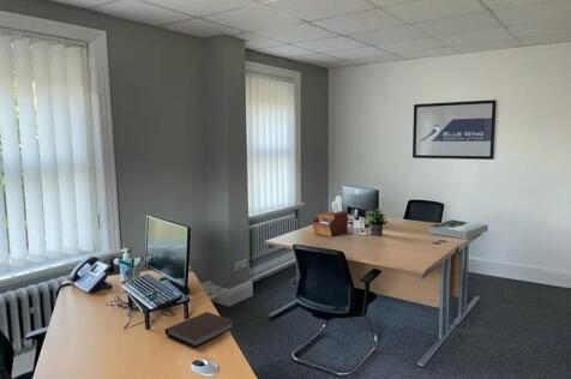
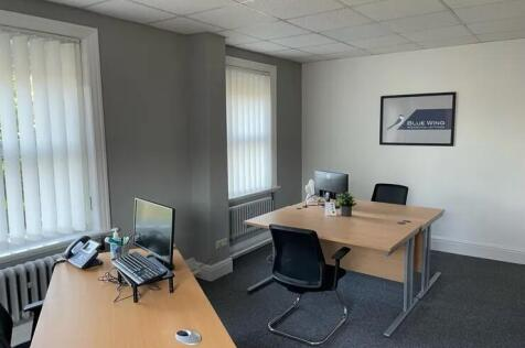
- sewing box [311,210,349,237]
- book [428,218,489,240]
- notebook [164,311,236,348]
